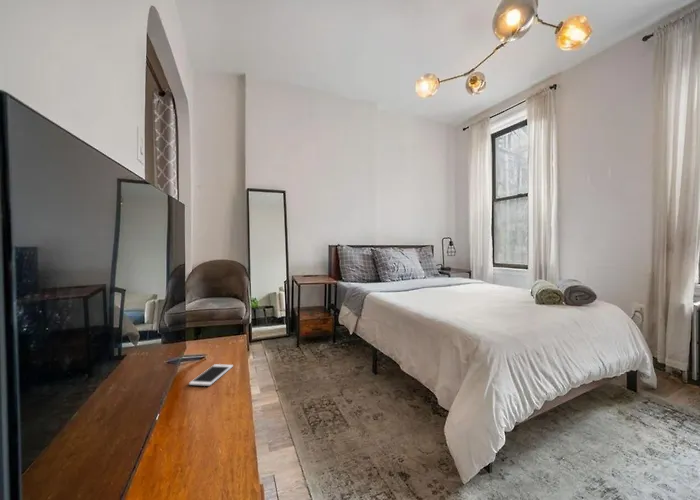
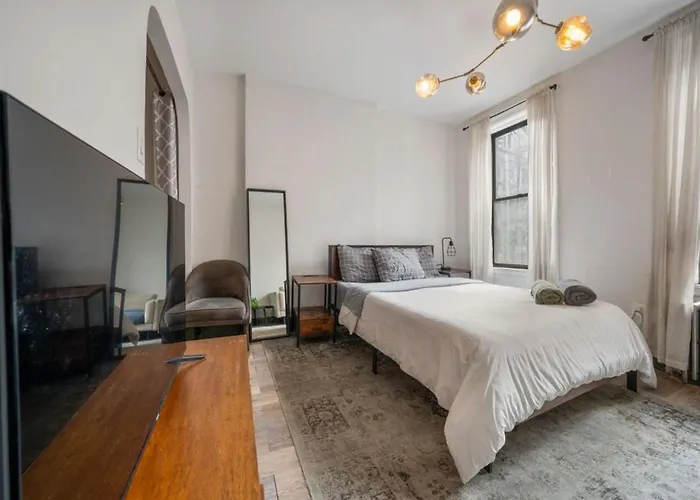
- cell phone [188,363,234,387]
